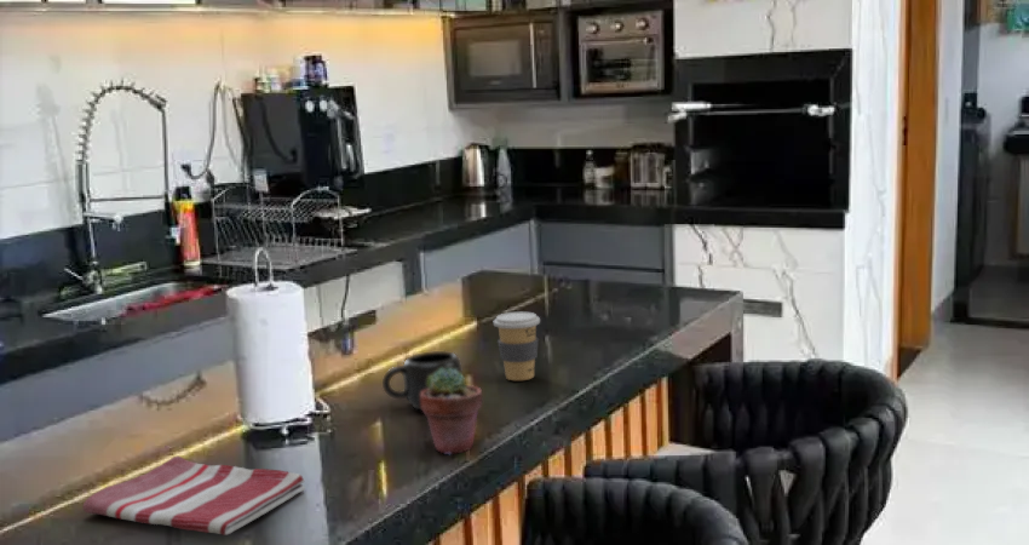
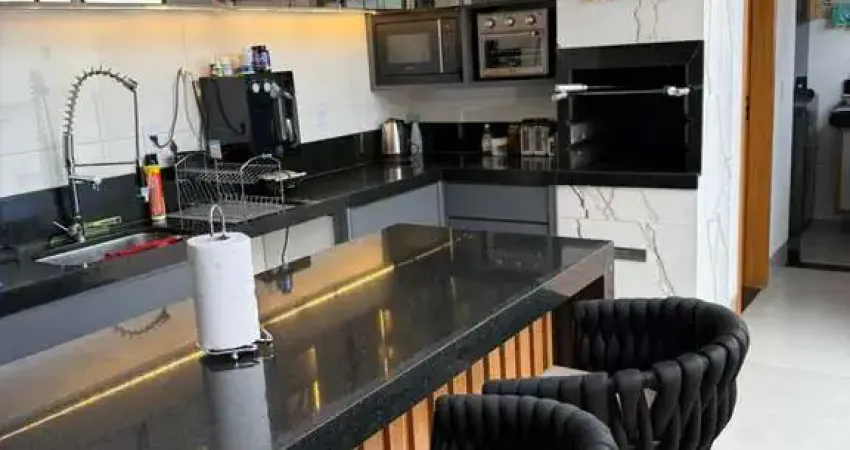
- mug [381,350,464,411]
- coffee cup [493,311,541,382]
- potted succulent [420,368,483,455]
- dish towel [81,454,306,537]
